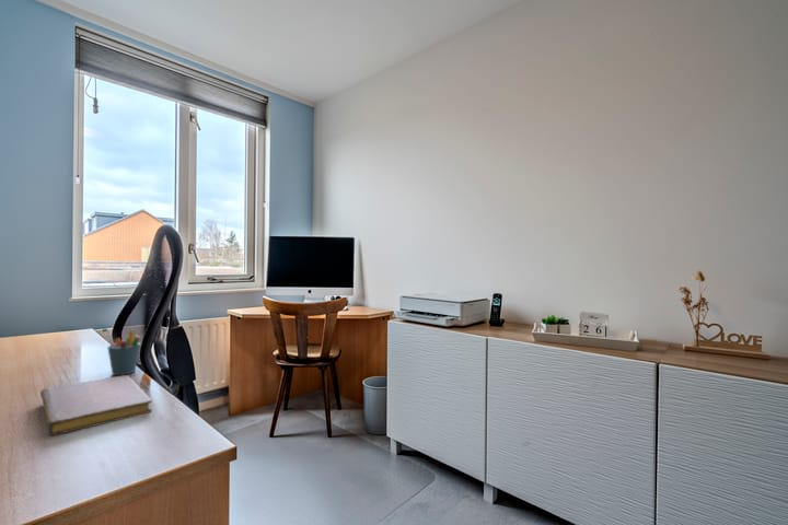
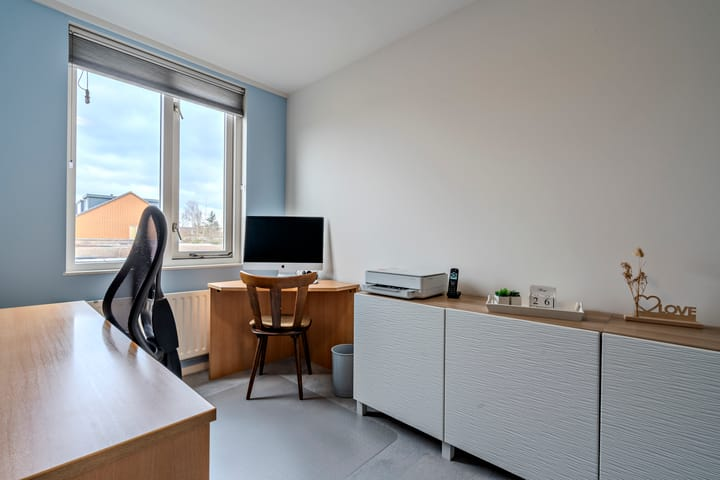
- pen holder [105,329,141,376]
- notebook [39,374,153,436]
